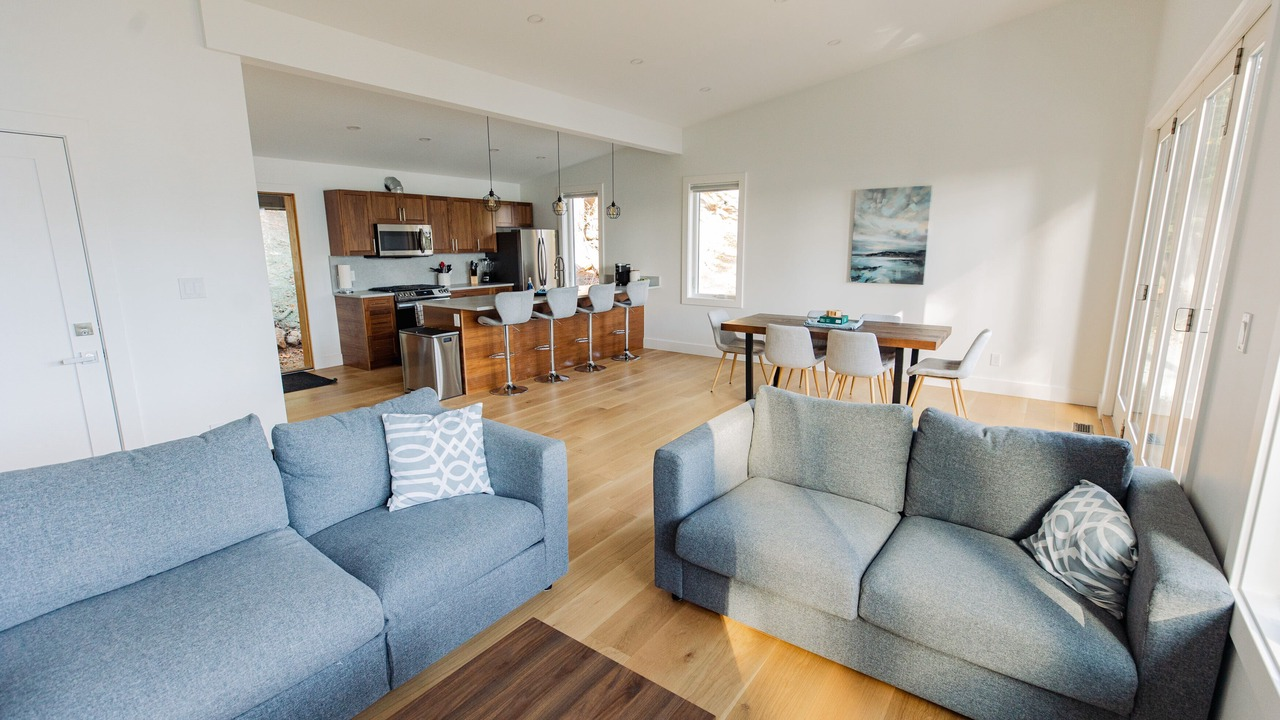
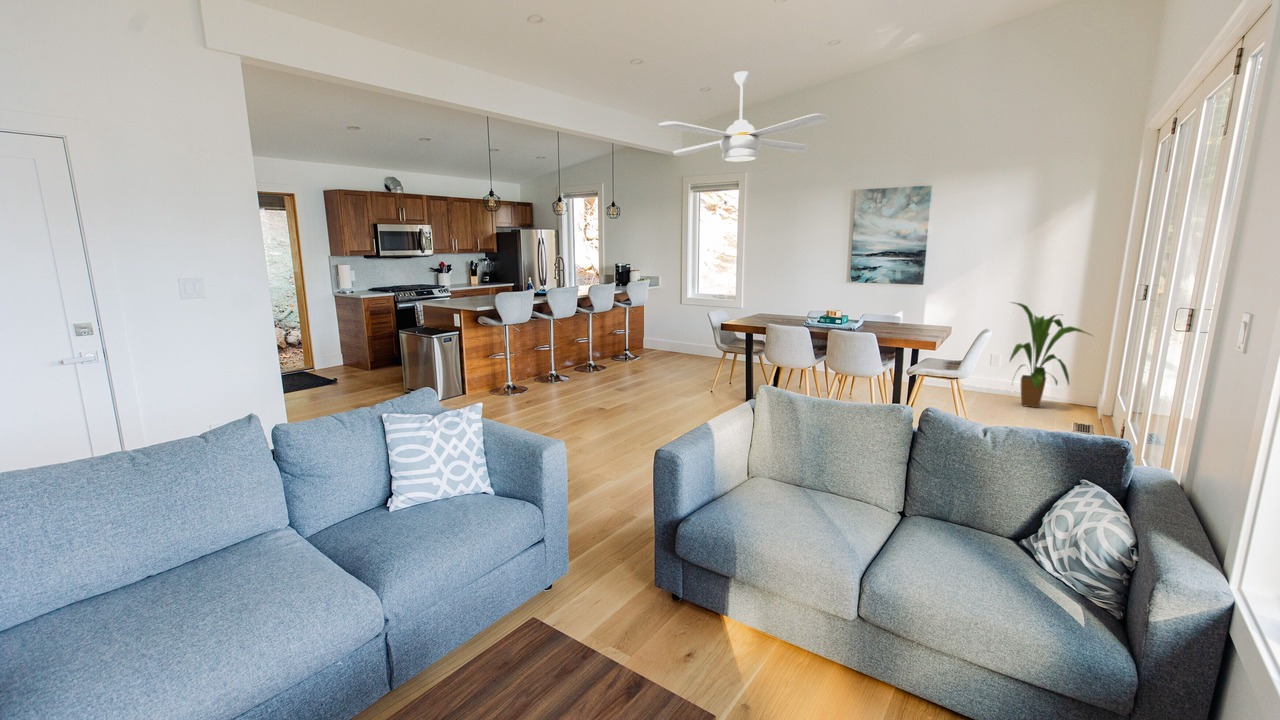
+ house plant [1009,301,1094,409]
+ ceiling fan [658,70,829,163]
